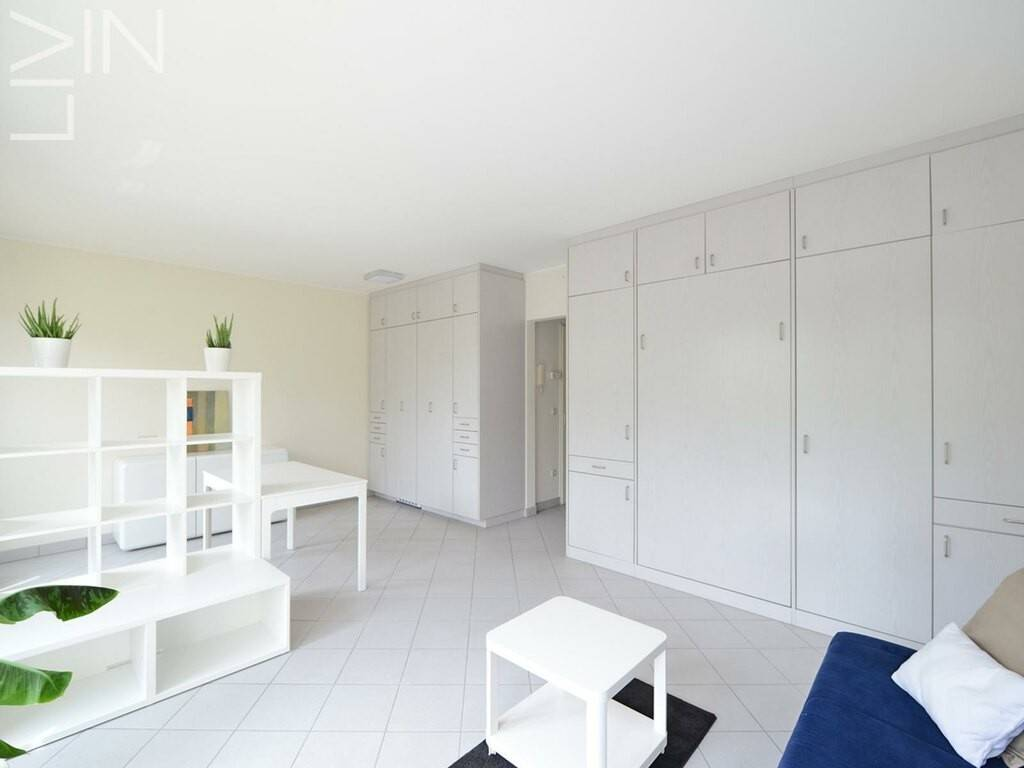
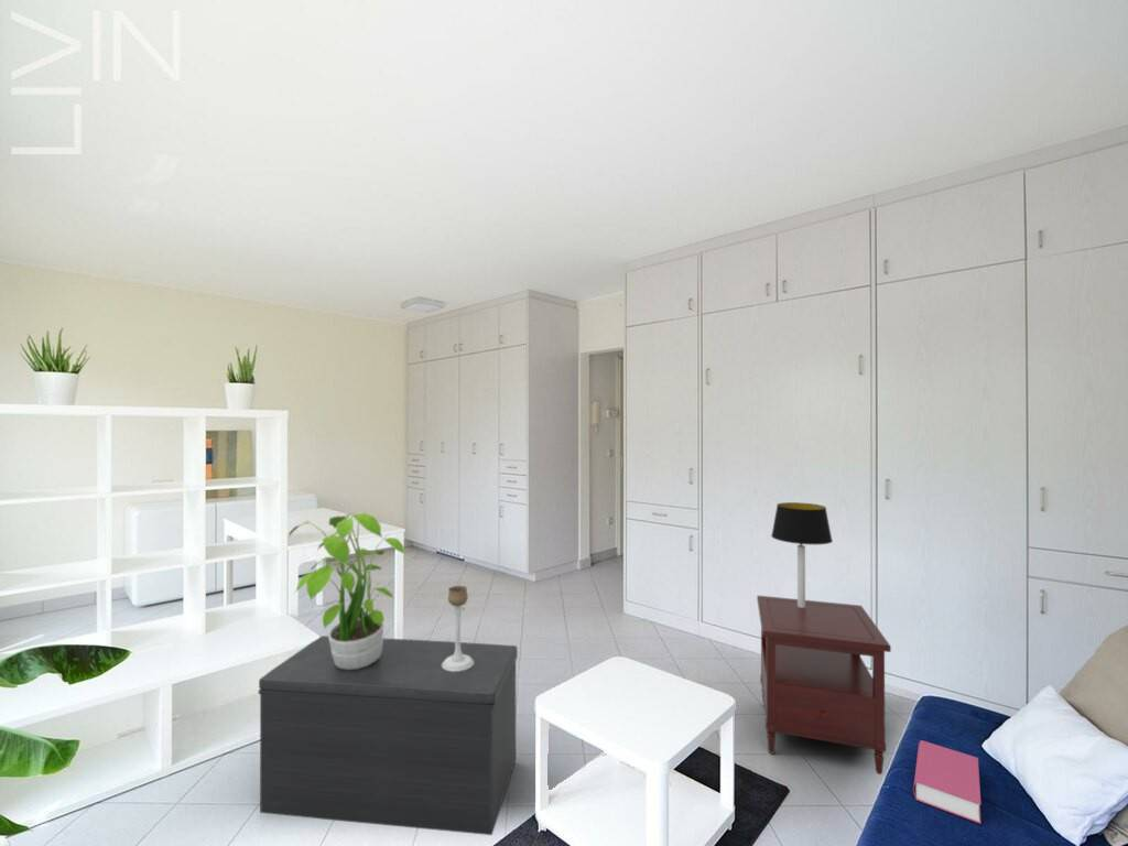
+ candle holder [442,585,474,672]
+ bench [258,634,519,836]
+ table lamp [770,501,834,608]
+ potted plant [288,505,406,670]
+ side table [756,595,892,776]
+ book [912,739,983,825]
